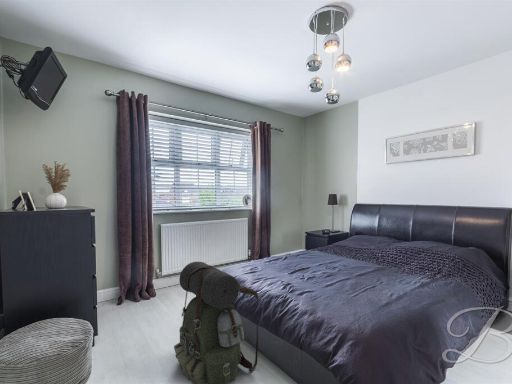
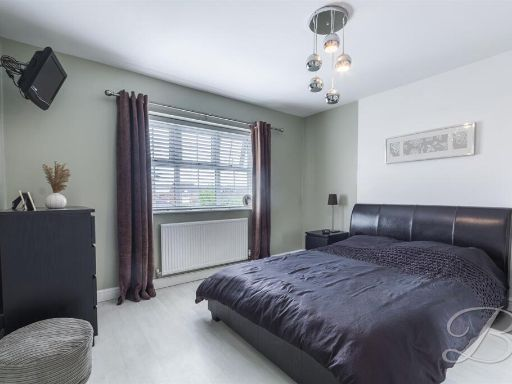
- backpack [173,261,259,384]
